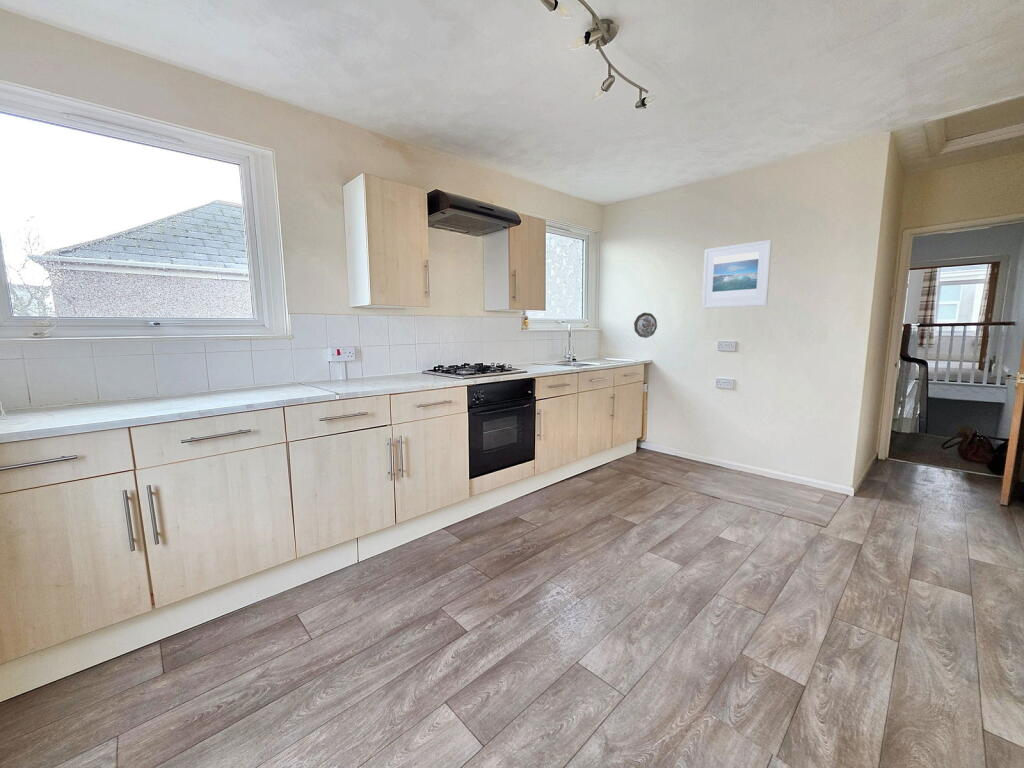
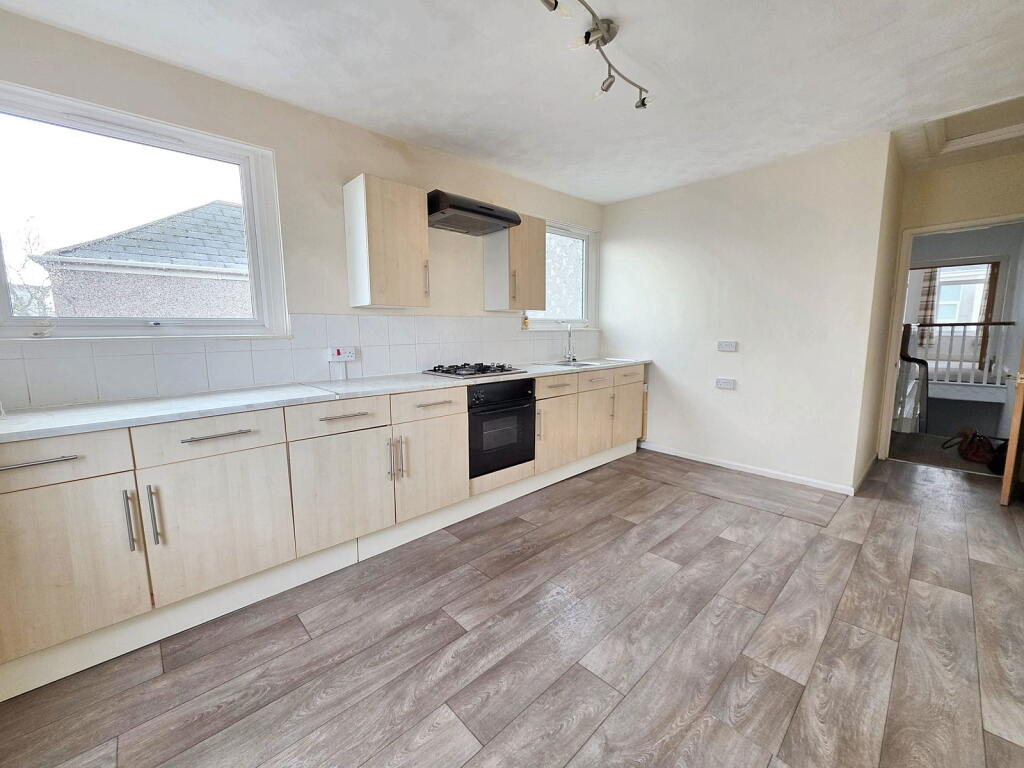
- decorative plate [633,312,658,339]
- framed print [701,239,773,309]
